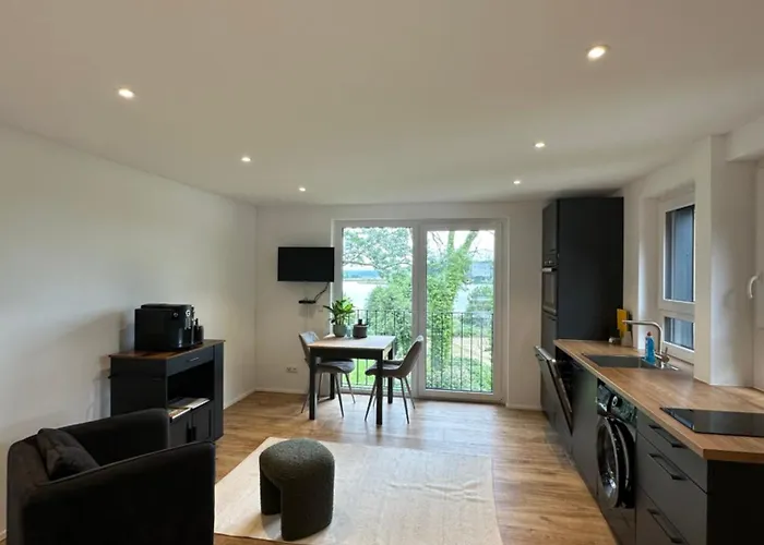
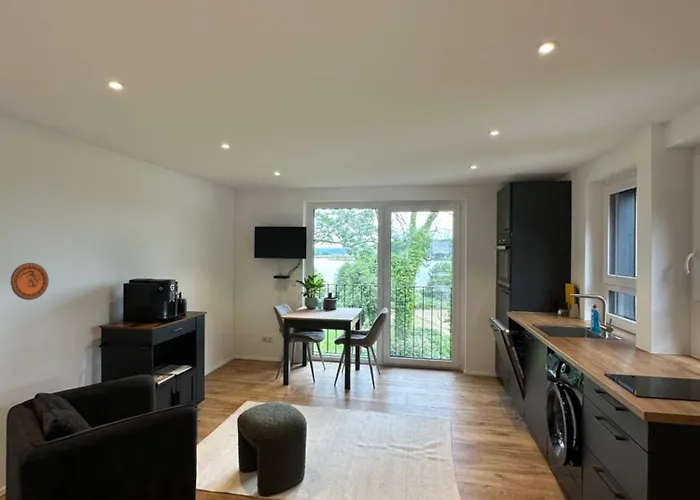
+ decorative plate [10,262,50,301]
